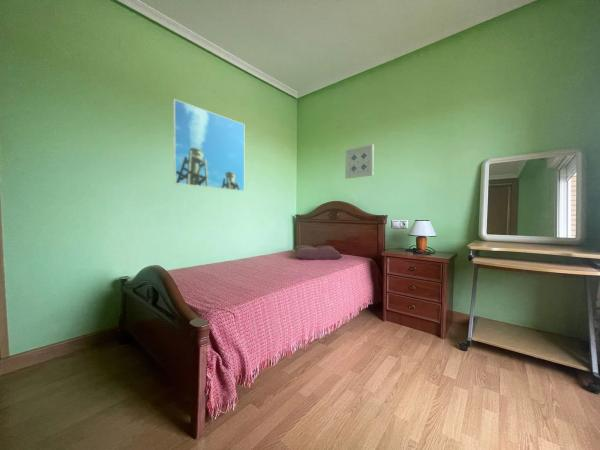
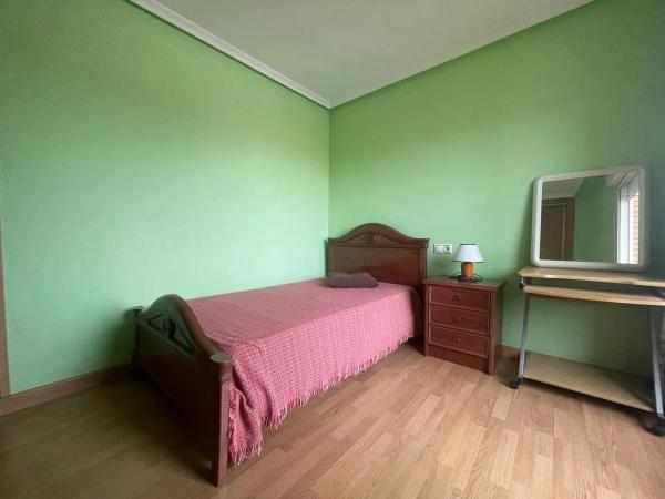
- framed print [172,98,245,192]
- wall art [344,143,375,180]
